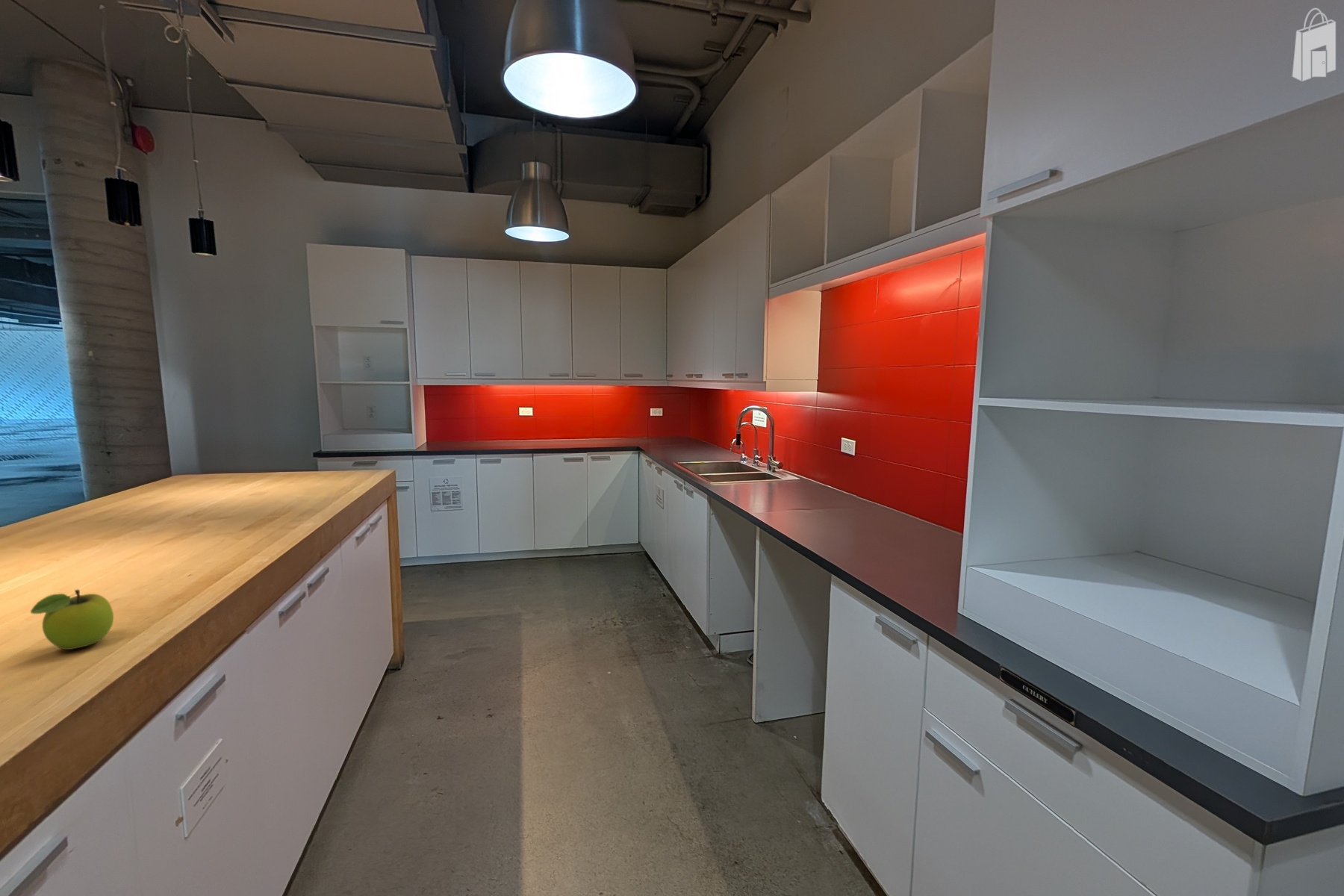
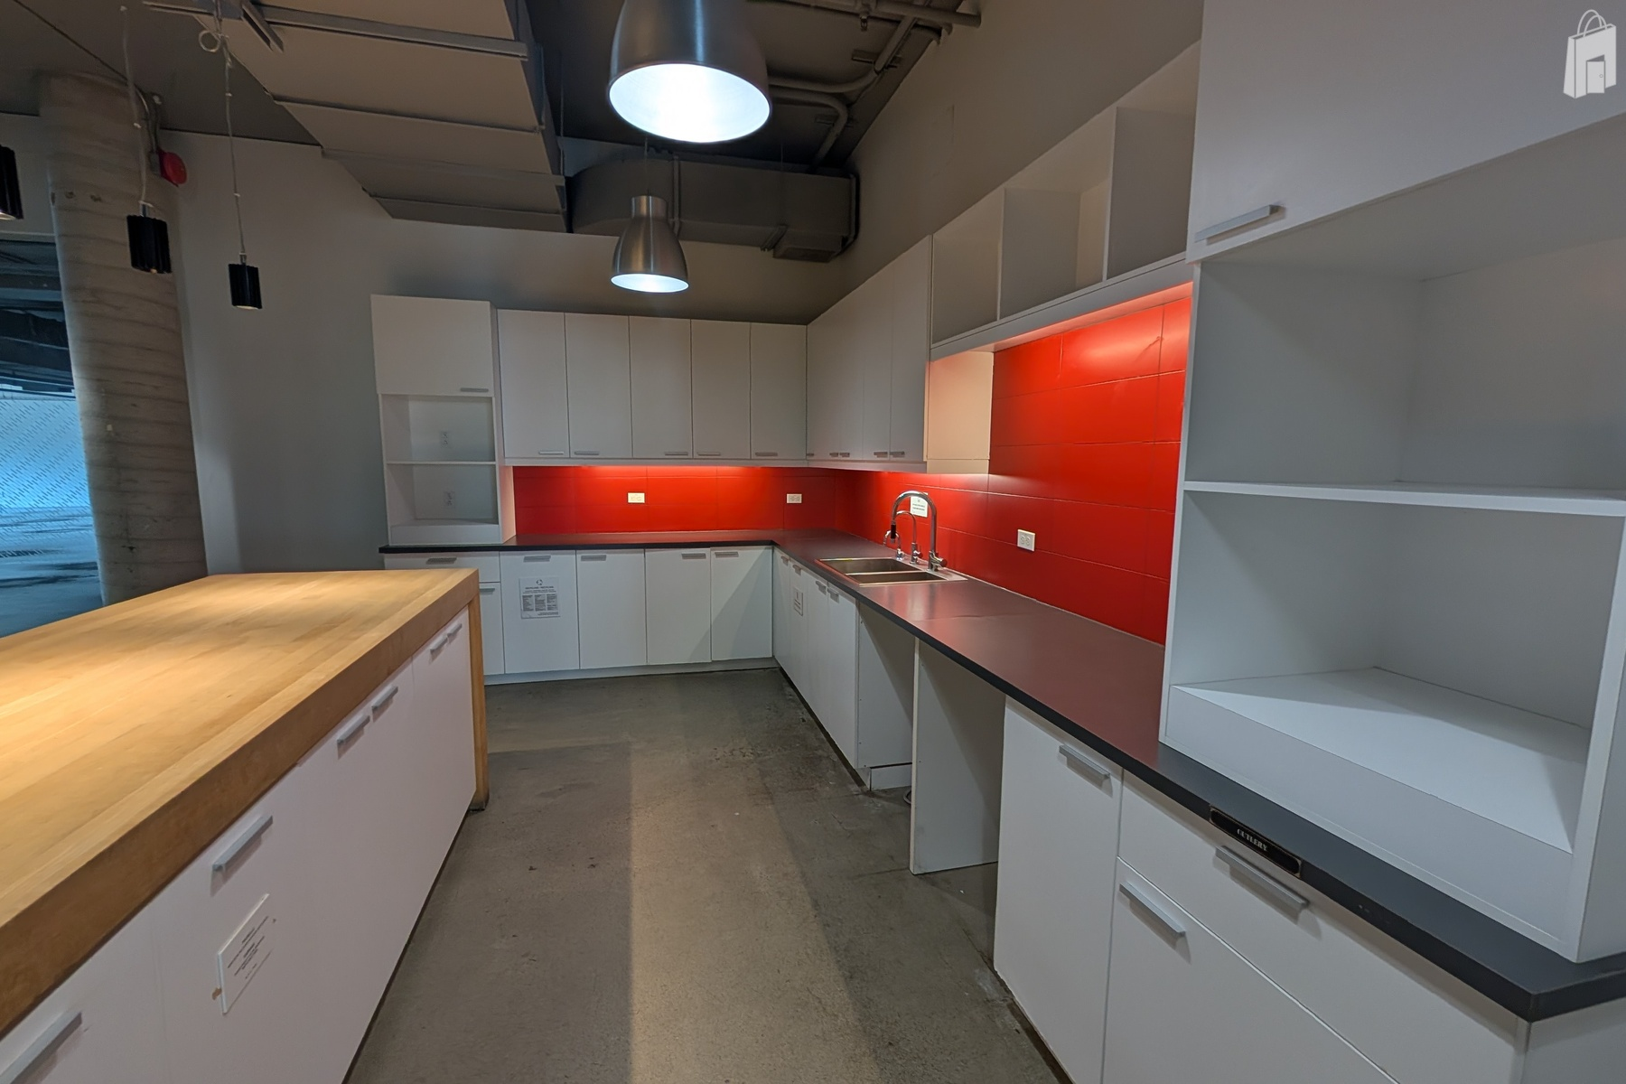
- fruit [30,588,114,650]
